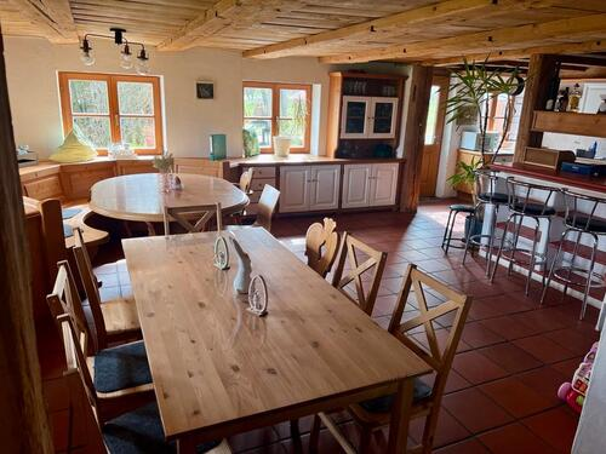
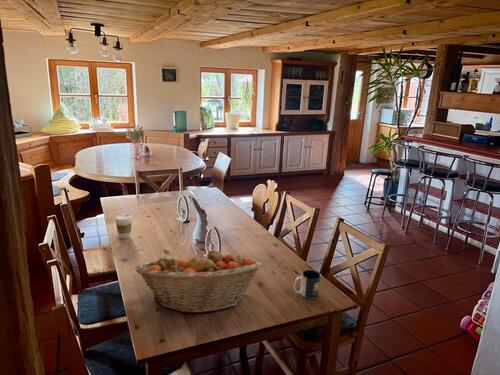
+ fruit basket [134,249,262,314]
+ mug [292,269,322,300]
+ coffee cup [114,214,133,240]
